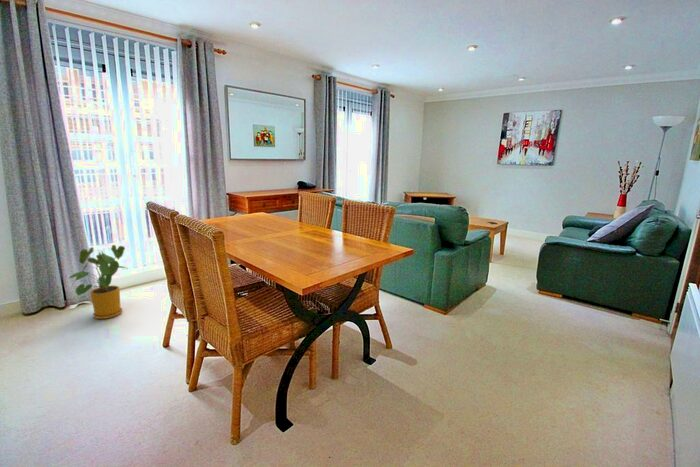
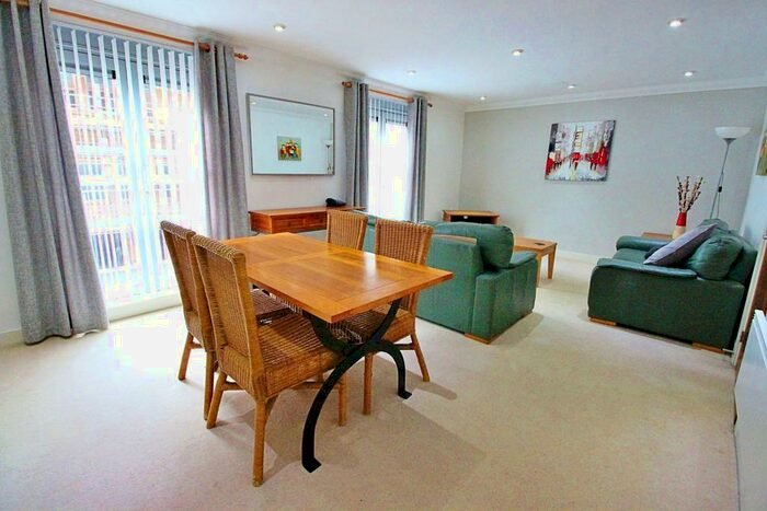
- house plant [67,244,128,320]
